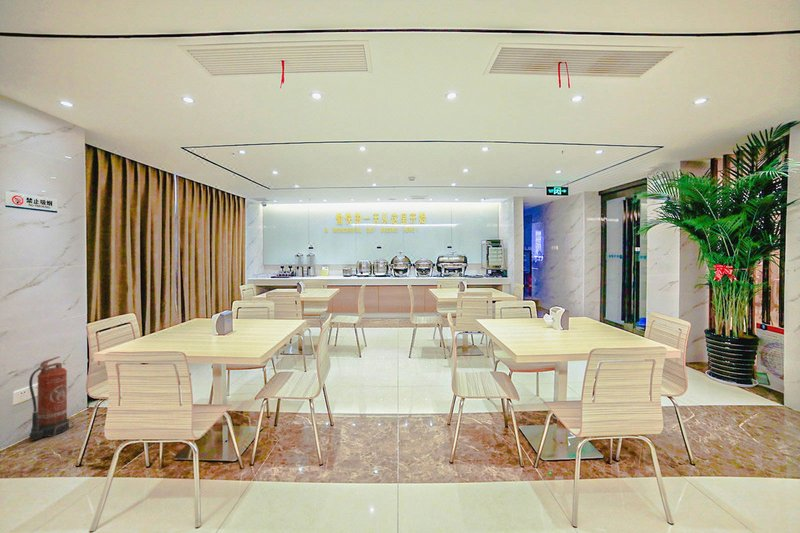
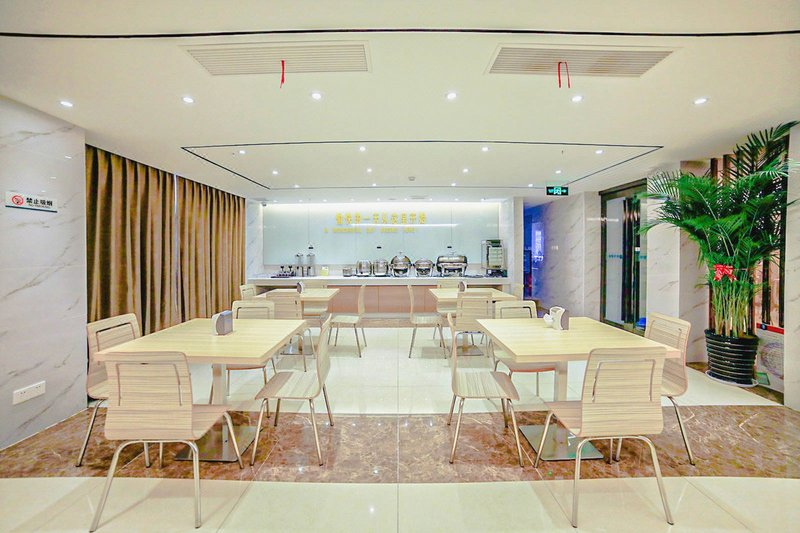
- fire extinguisher [28,355,75,441]
